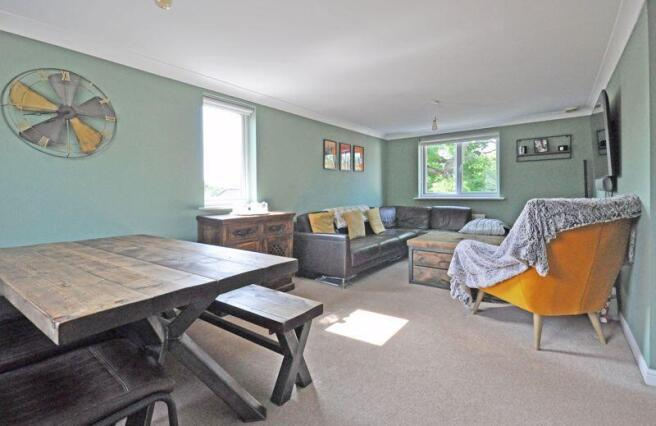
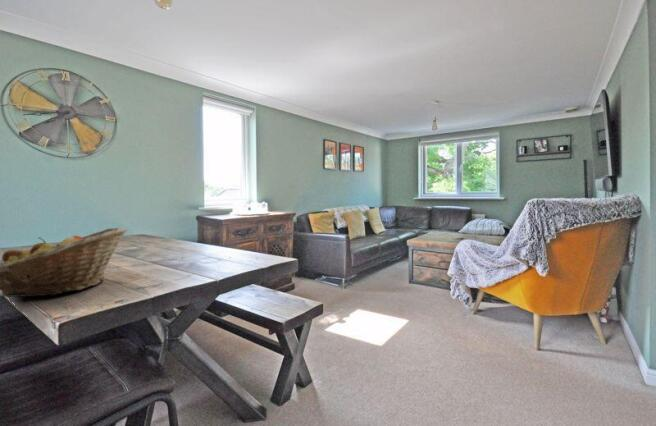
+ fruit basket [0,227,129,298]
